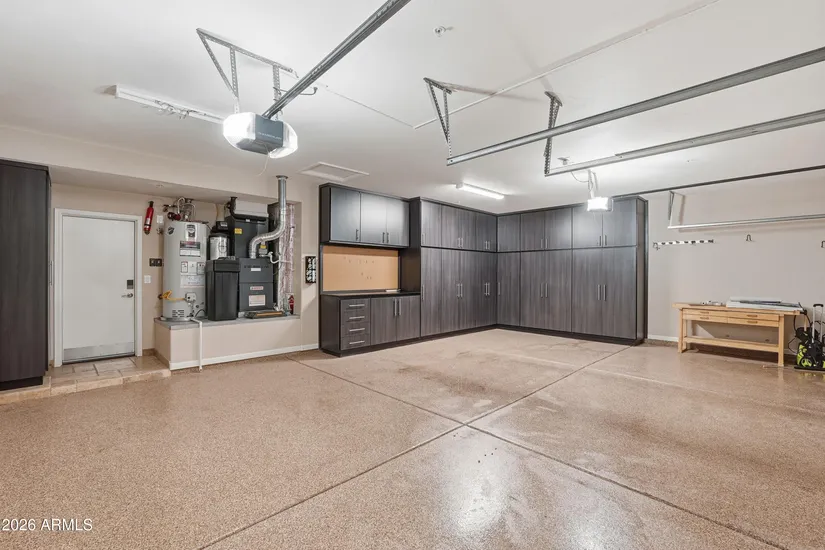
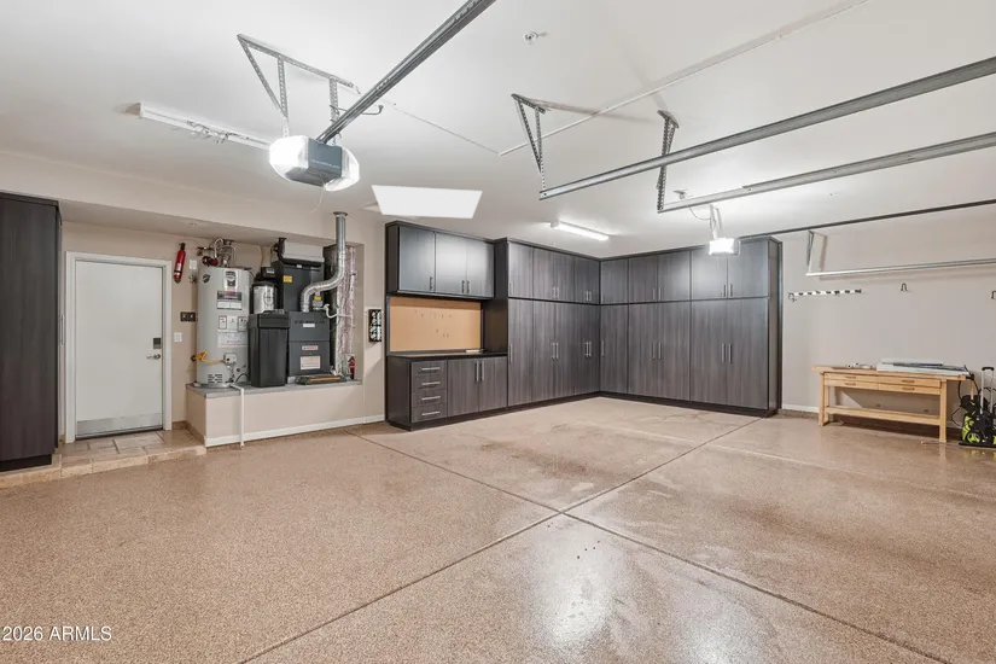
+ light panel [371,184,484,220]
